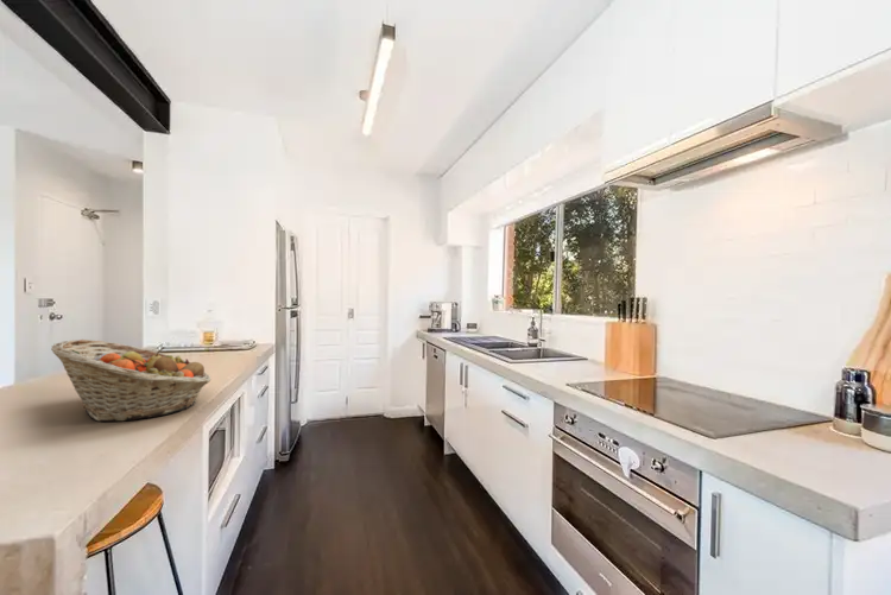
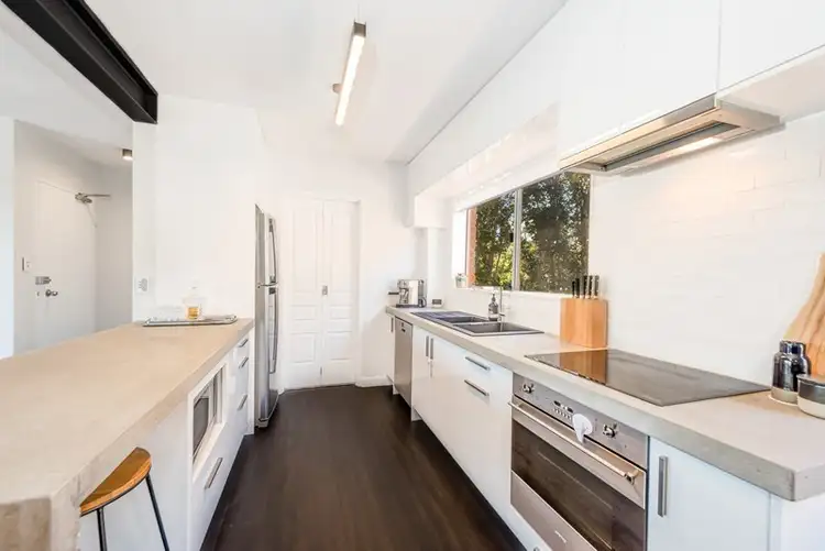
- fruit basket [50,338,211,423]
